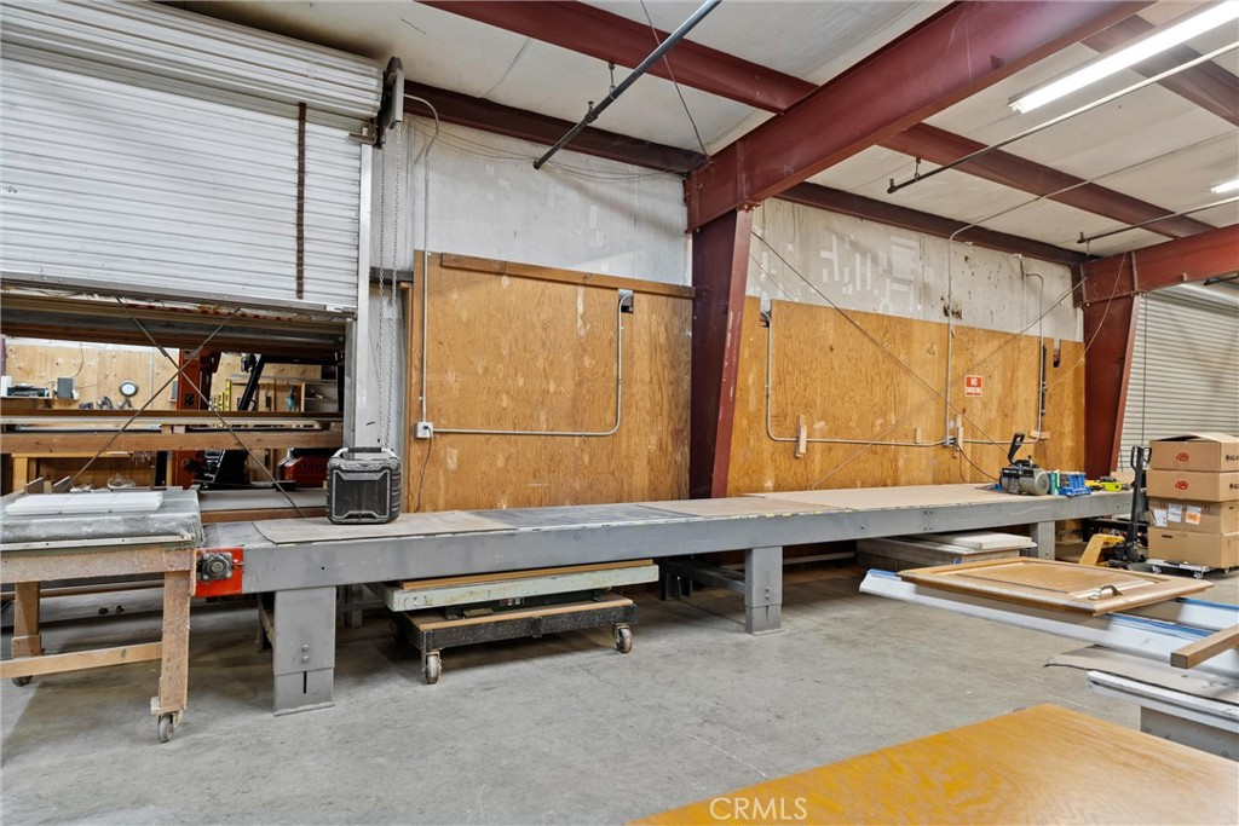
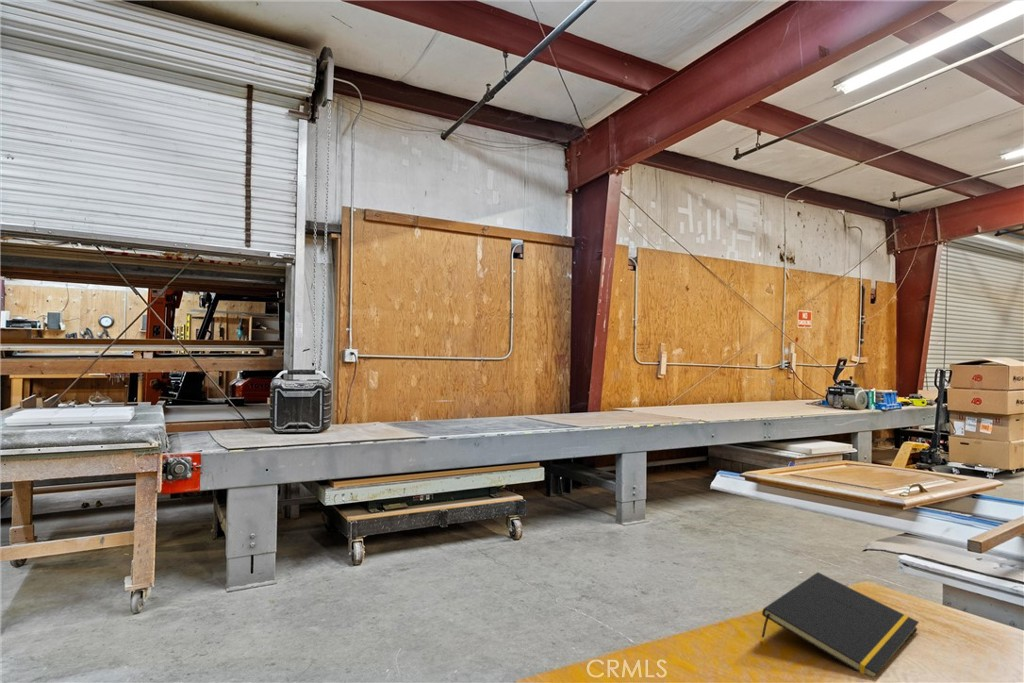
+ notepad [760,571,920,677]
